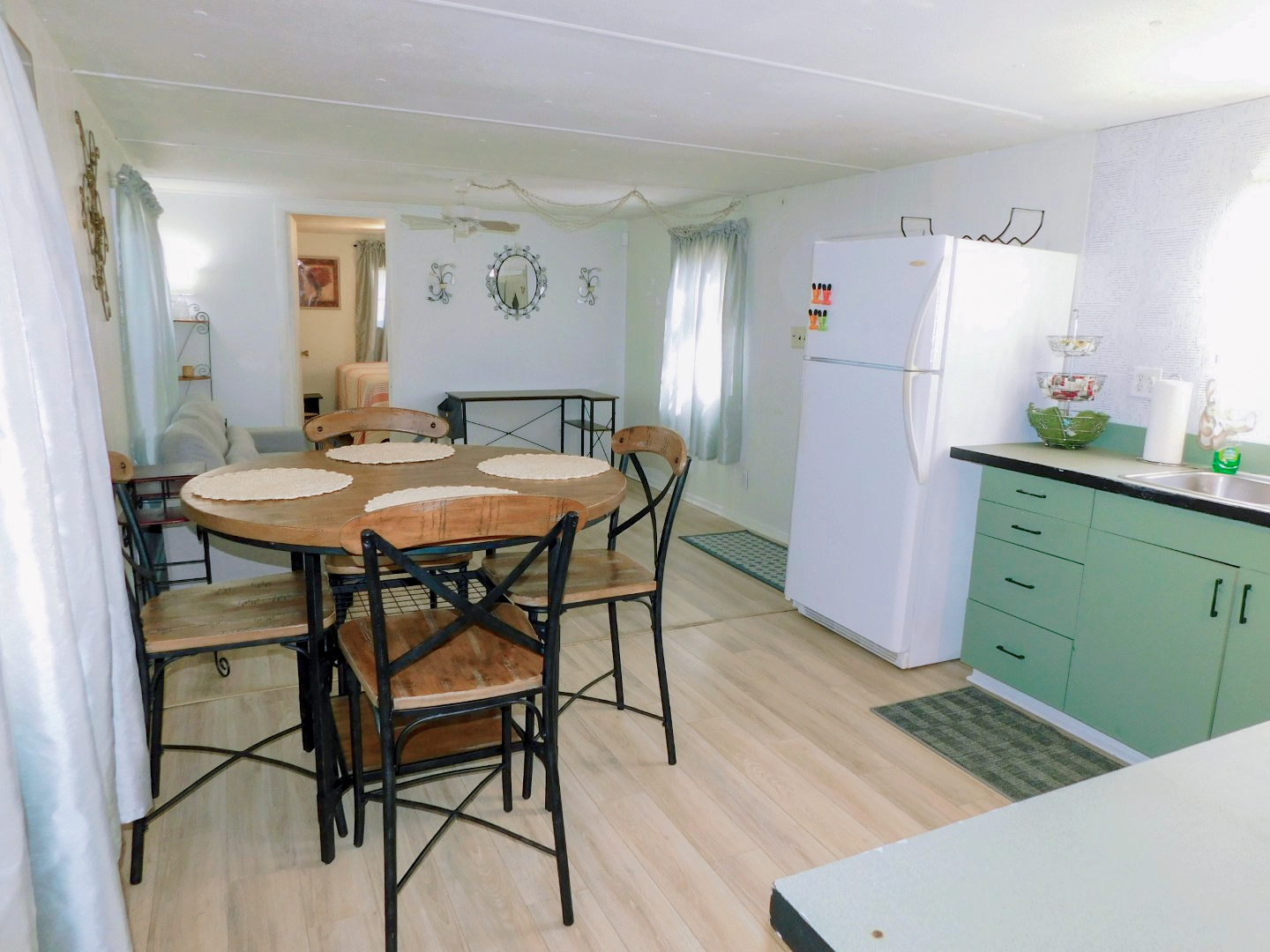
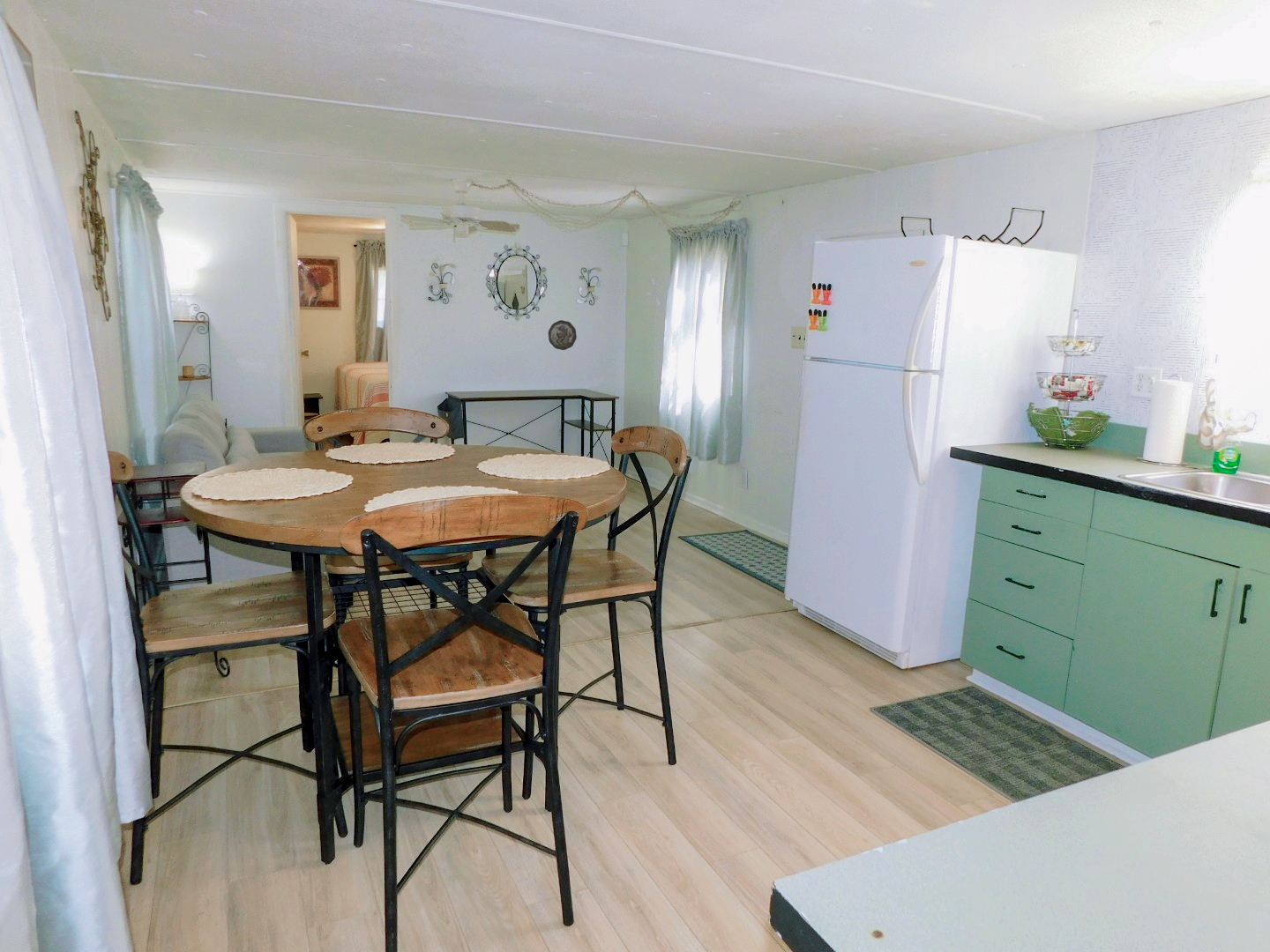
+ decorative plate [548,319,578,351]
